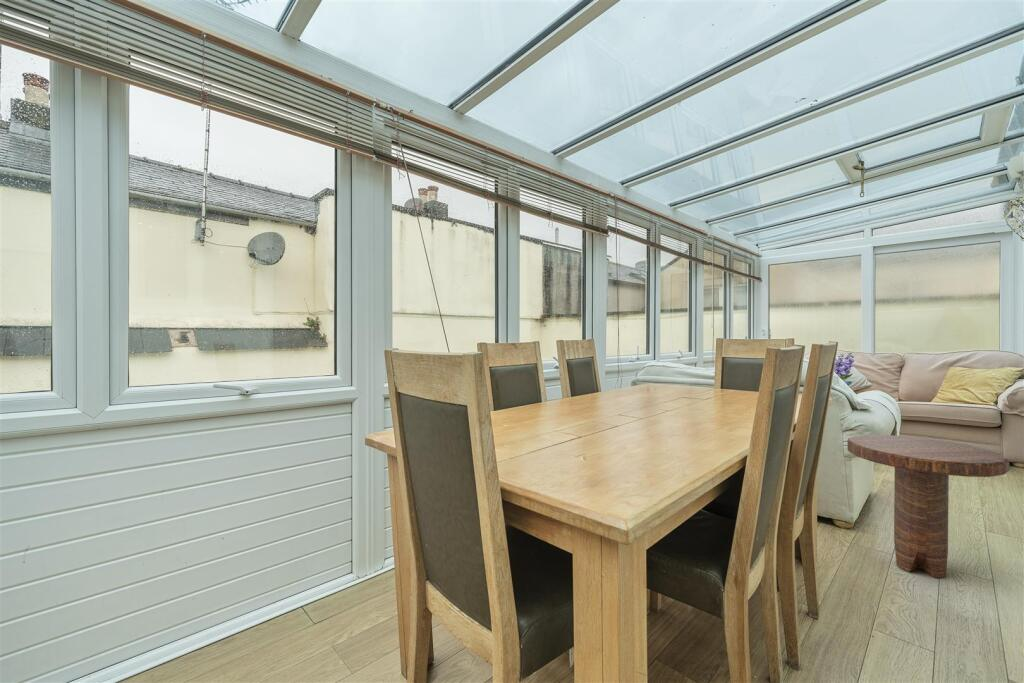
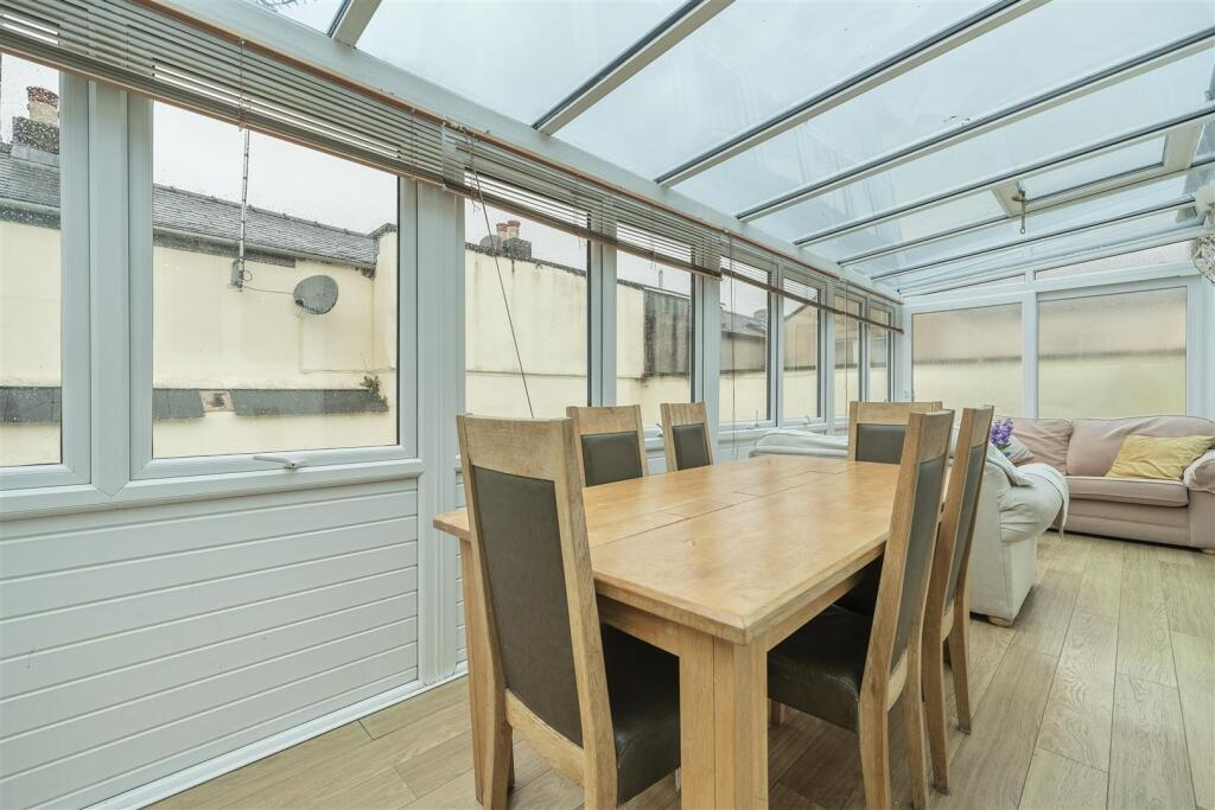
- side table [846,434,1010,579]
